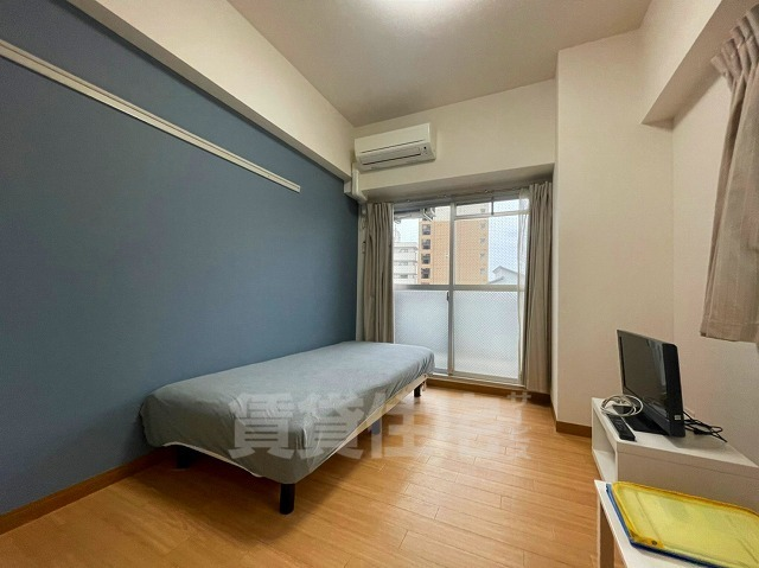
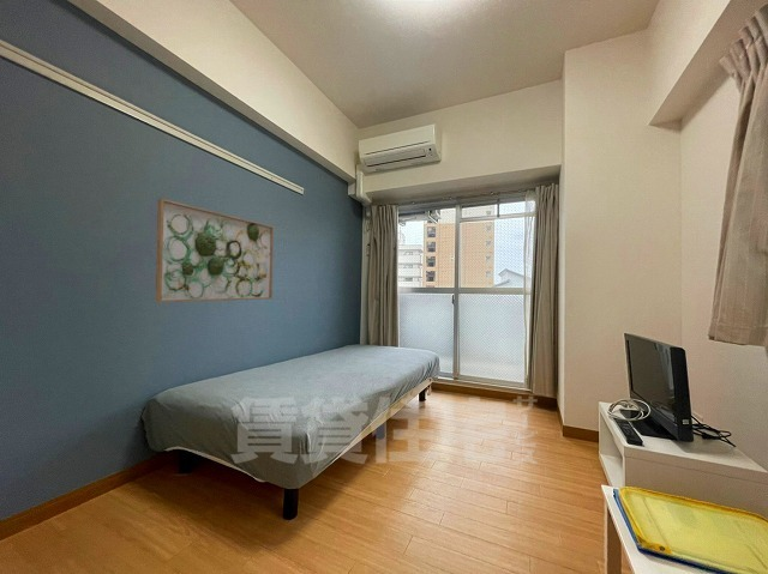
+ wall art [155,198,275,303]
